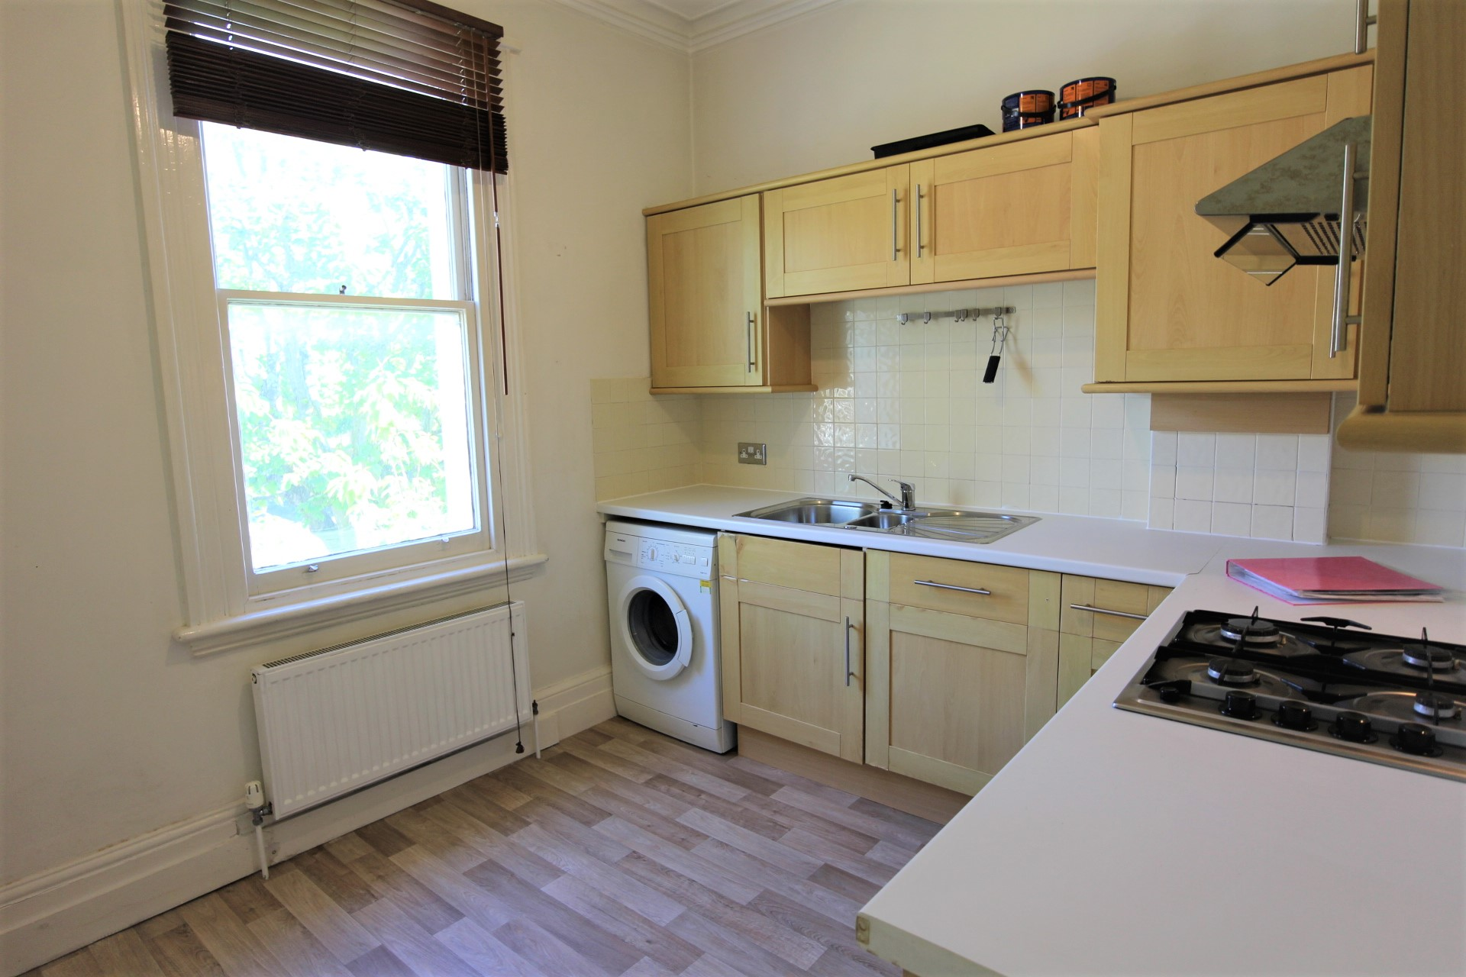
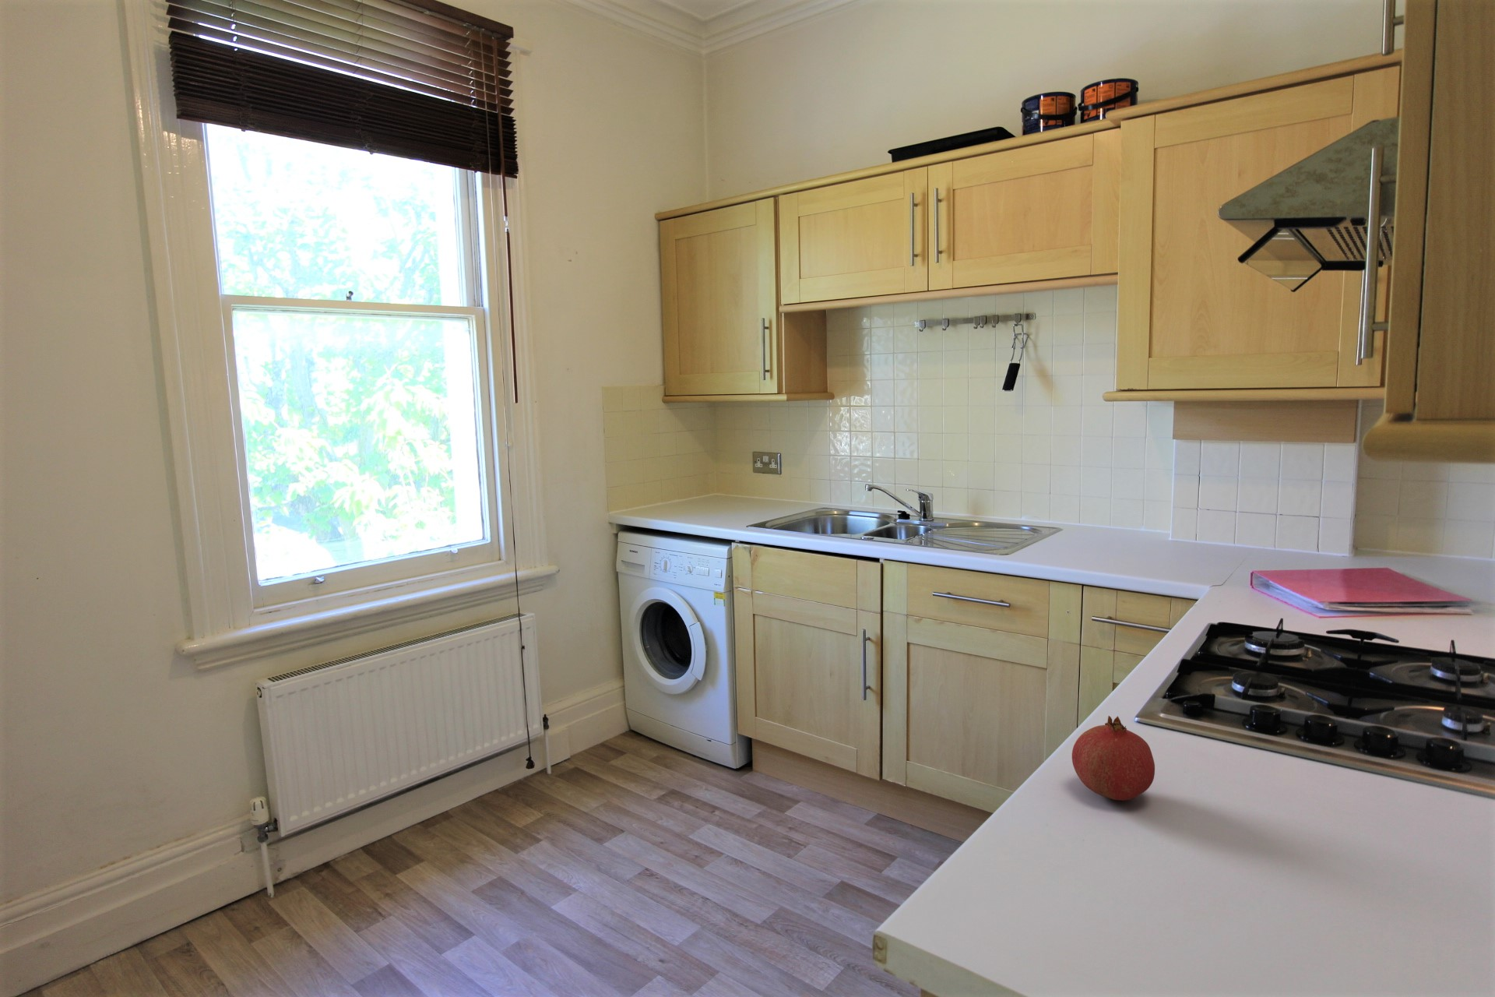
+ fruit [1071,715,1156,801]
